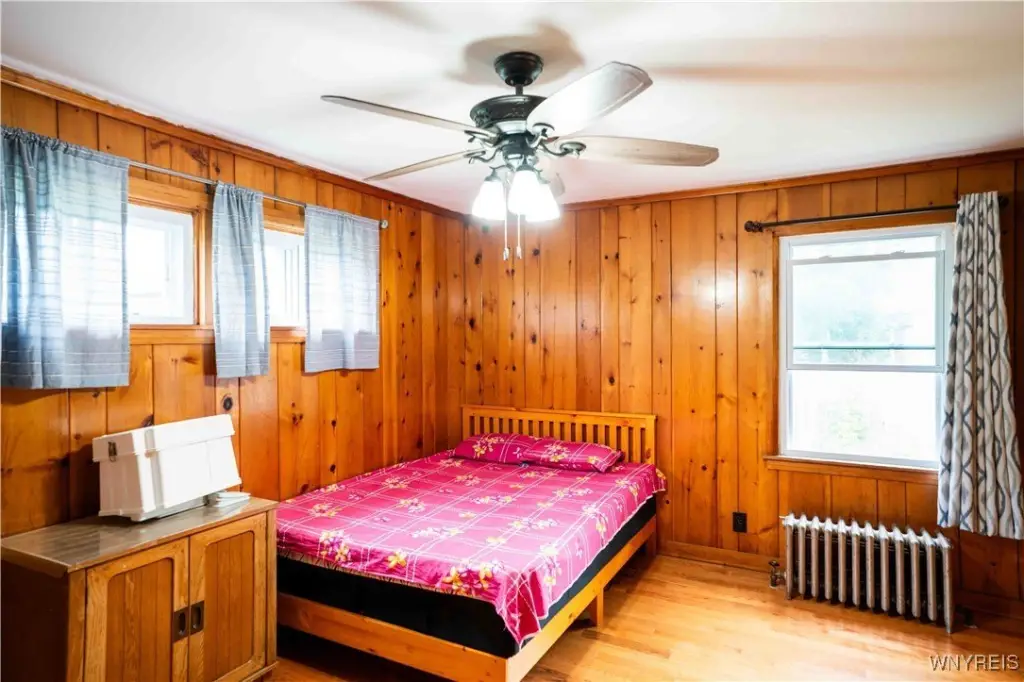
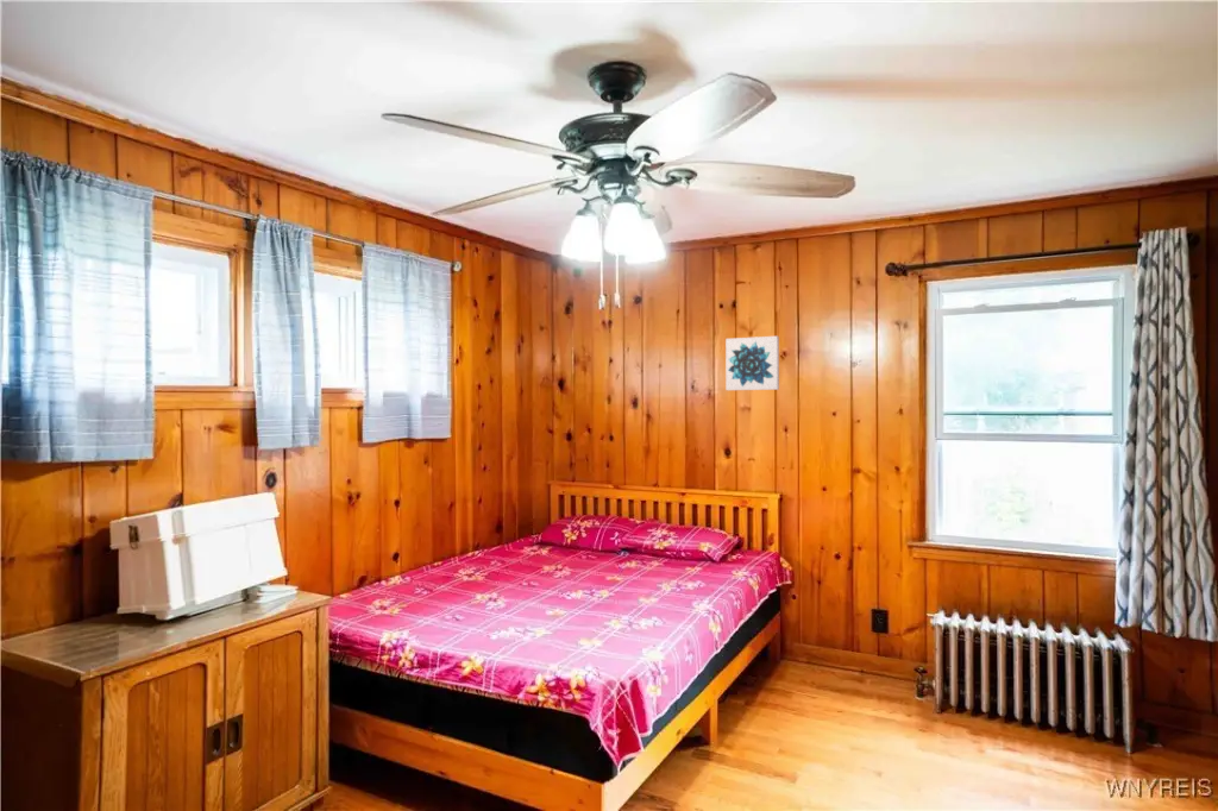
+ wall art [724,335,780,391]
